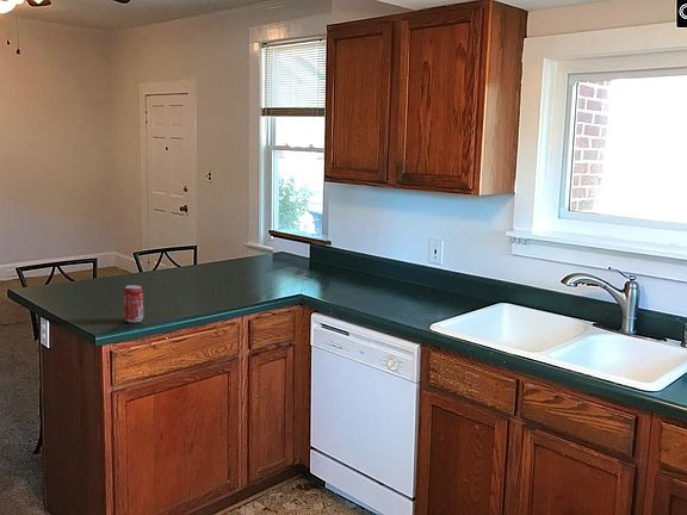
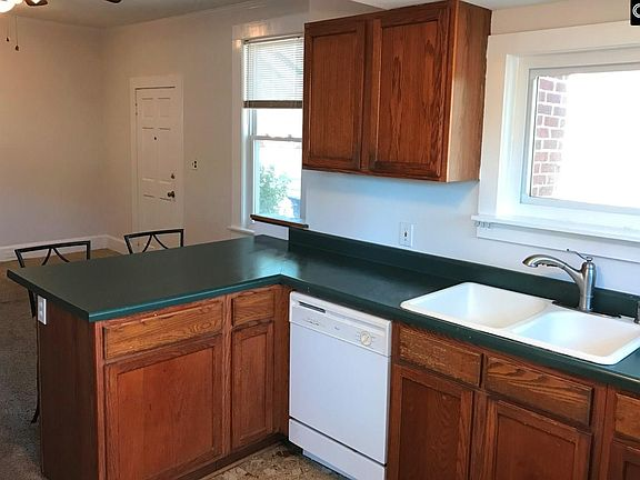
- beverage can [123,284,144,323]
